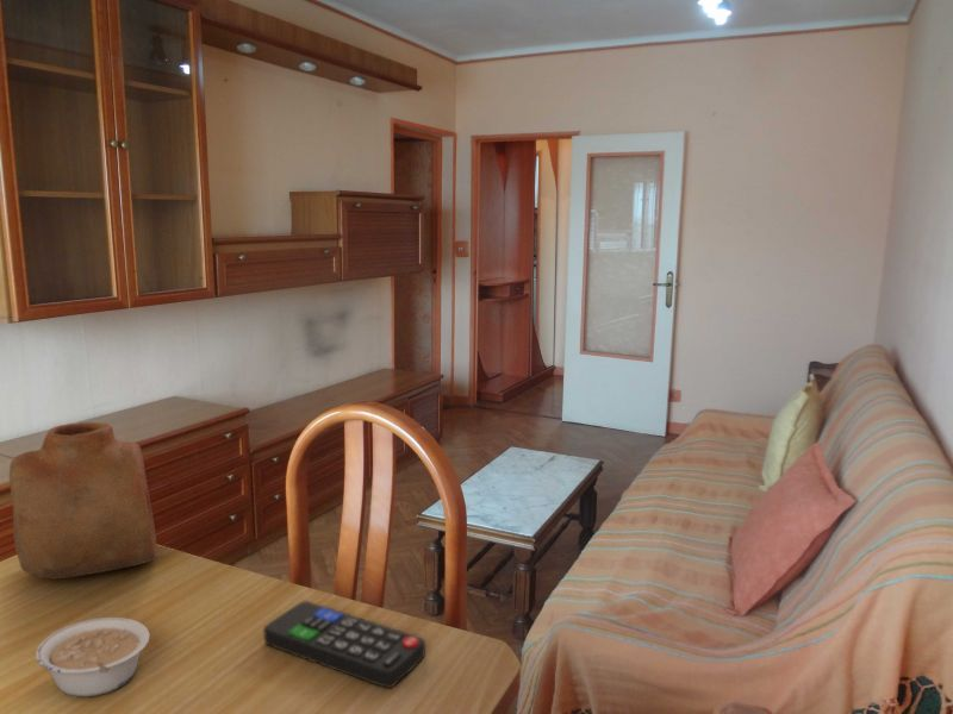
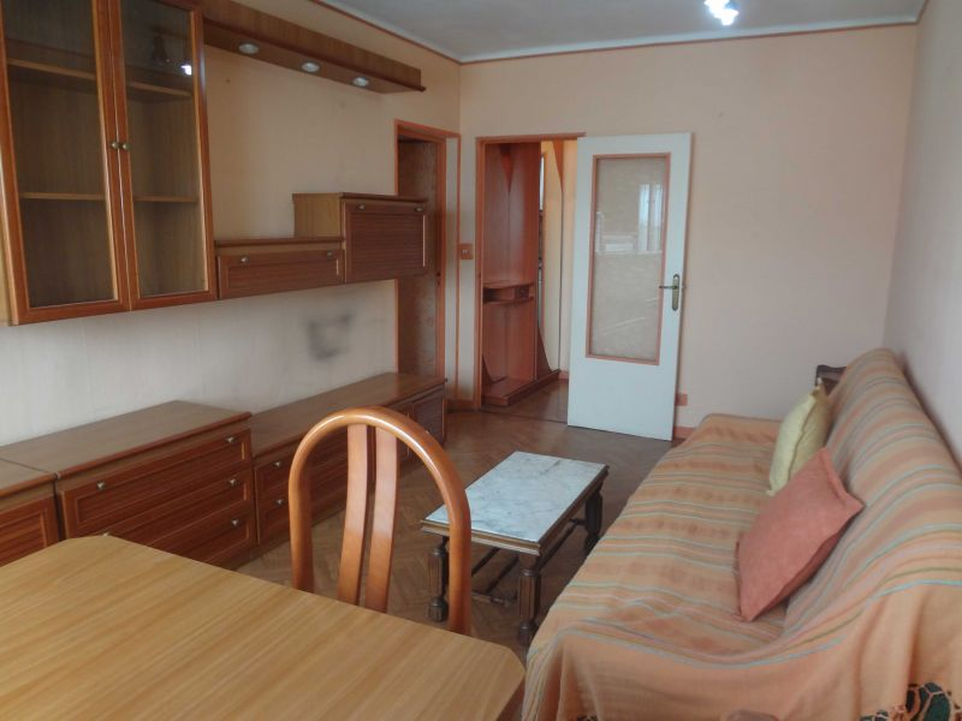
- vase [8,421,158,580]
- remote control [262,600,426,689]
- legume [35,616,151,697]
